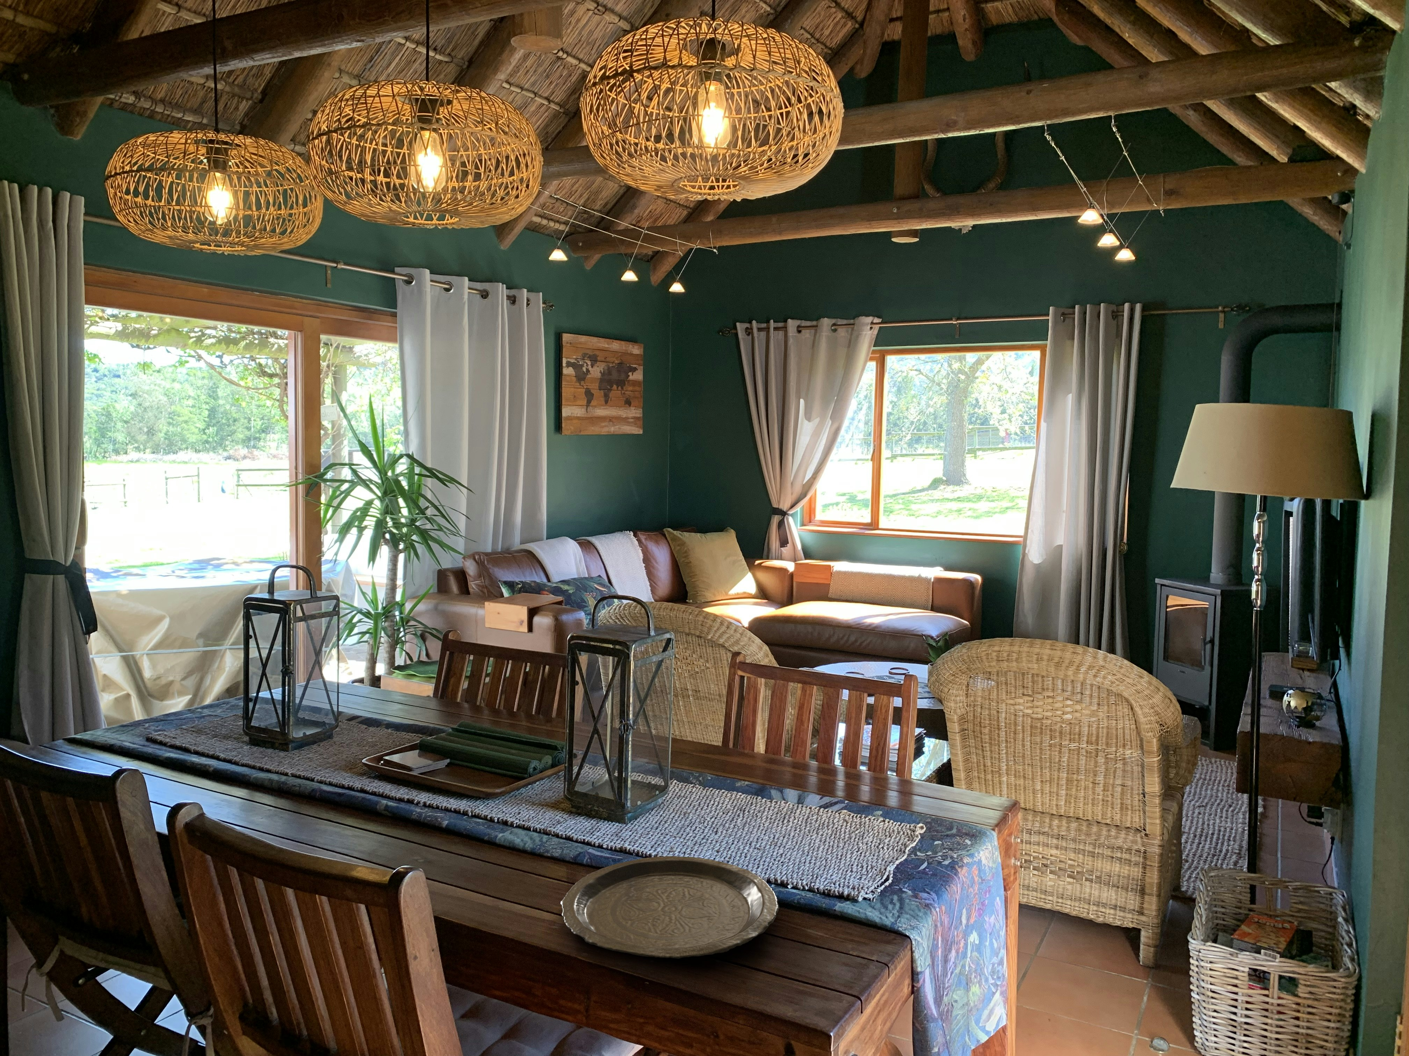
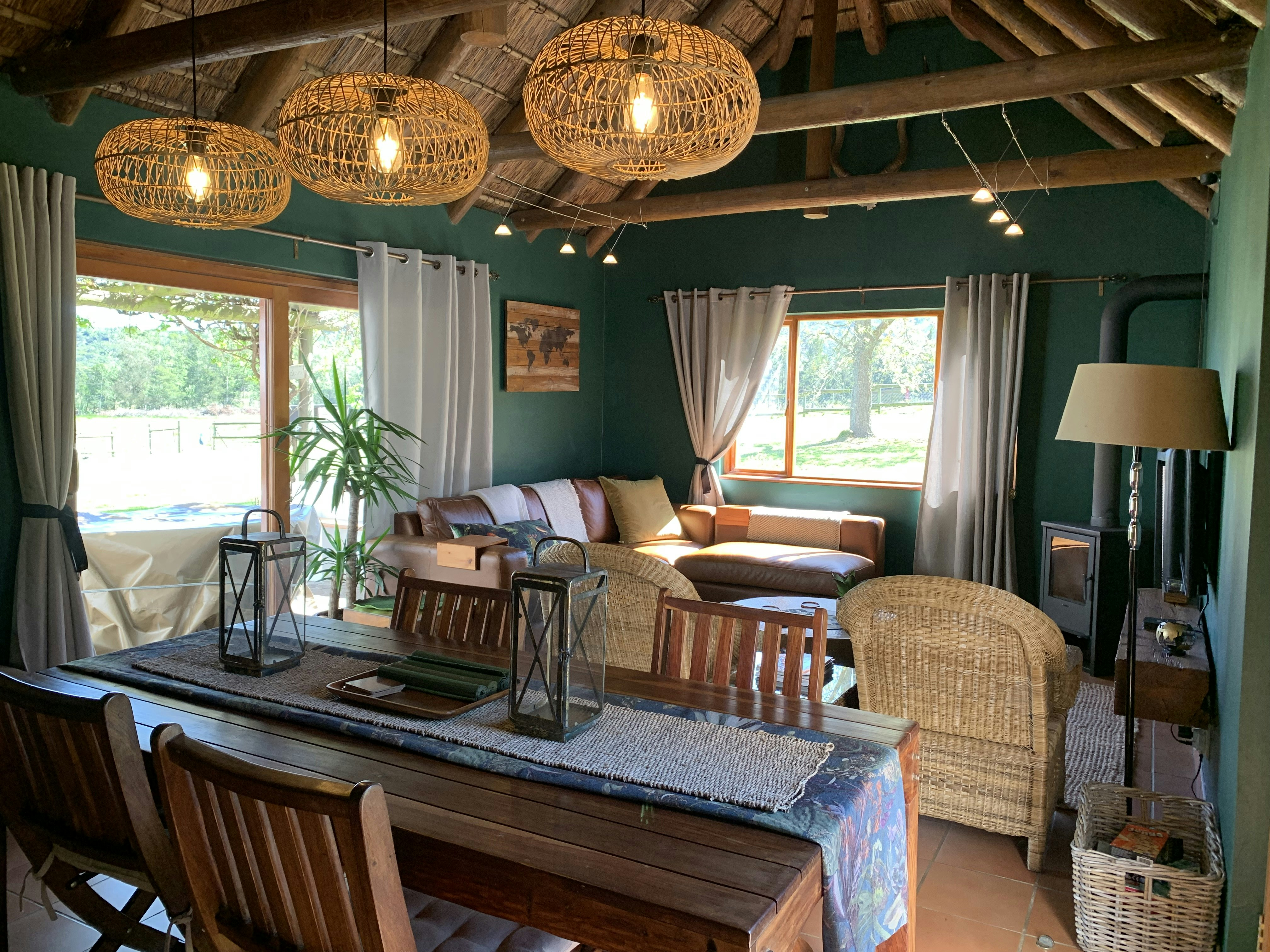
- plate [560,855,779,958]
